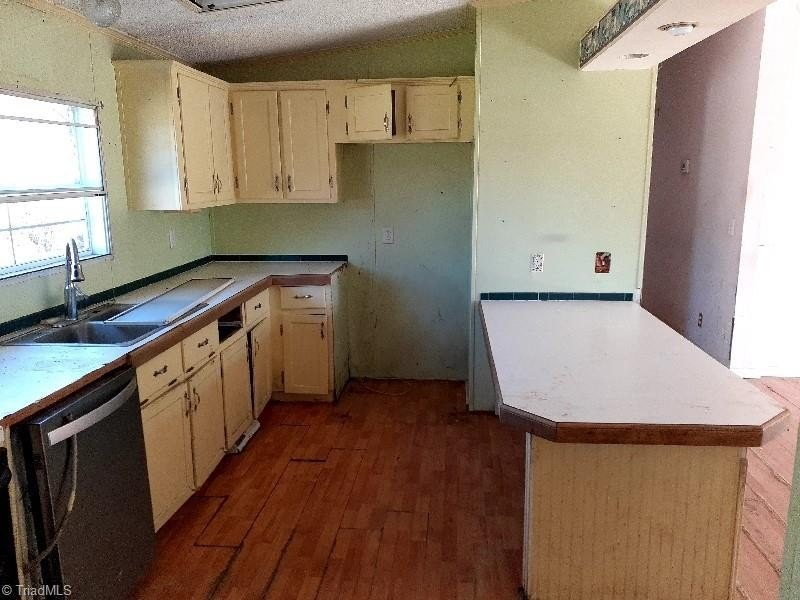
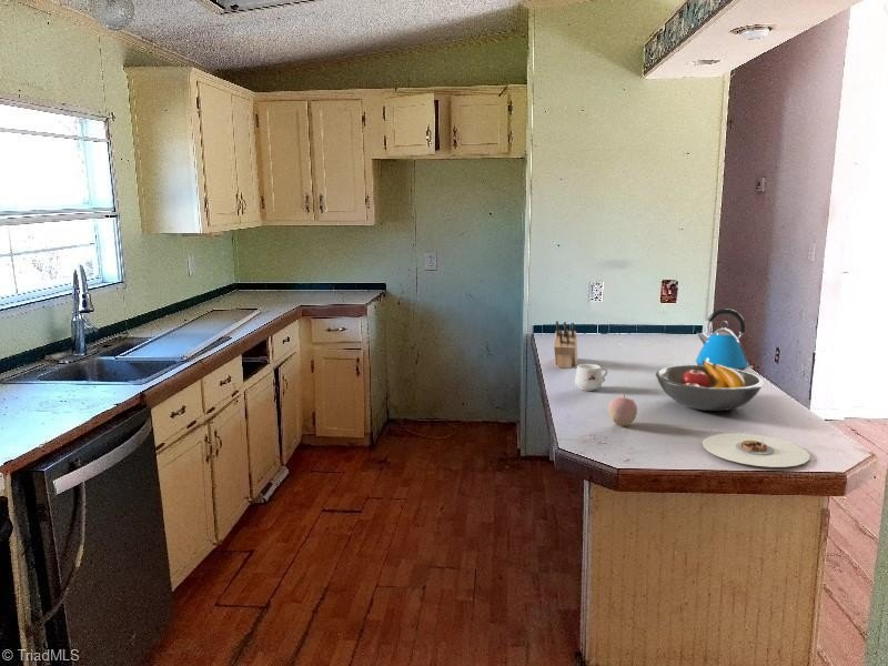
+ kettle [695,307,754,372]
+ fruit bowl [655,361,765,412]
+ apple [607,393,638,427]
+ plate [702,432,810,468]
+ knife block [553,320,578,370]
+ mug [574,363,608,392]
